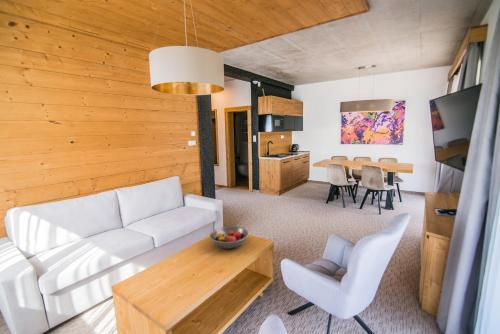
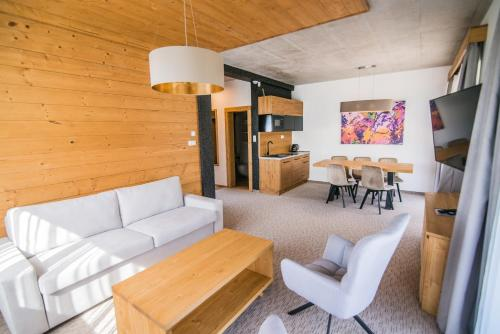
- fruit bowl [209,225,249,249]
